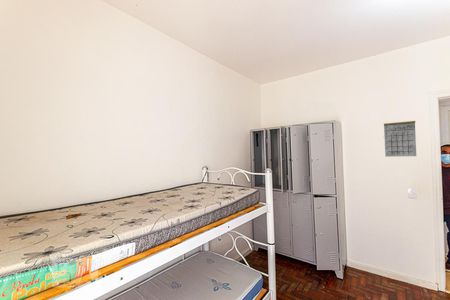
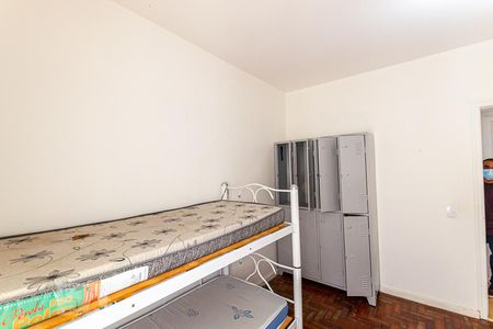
- calendar [383,120,417,158]
